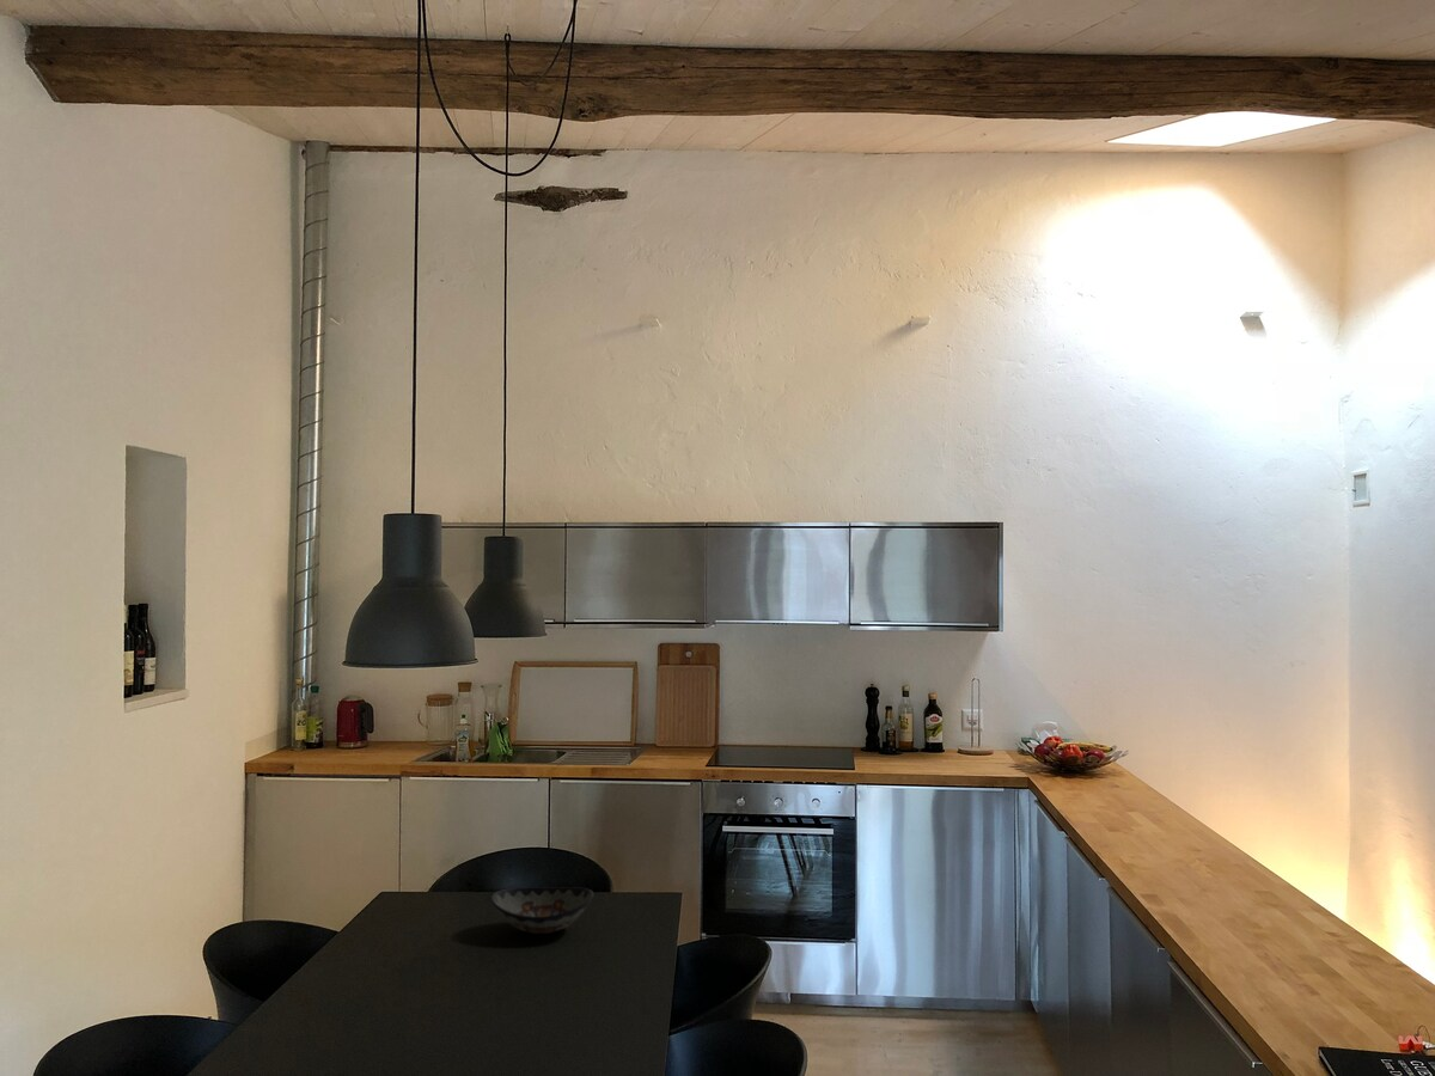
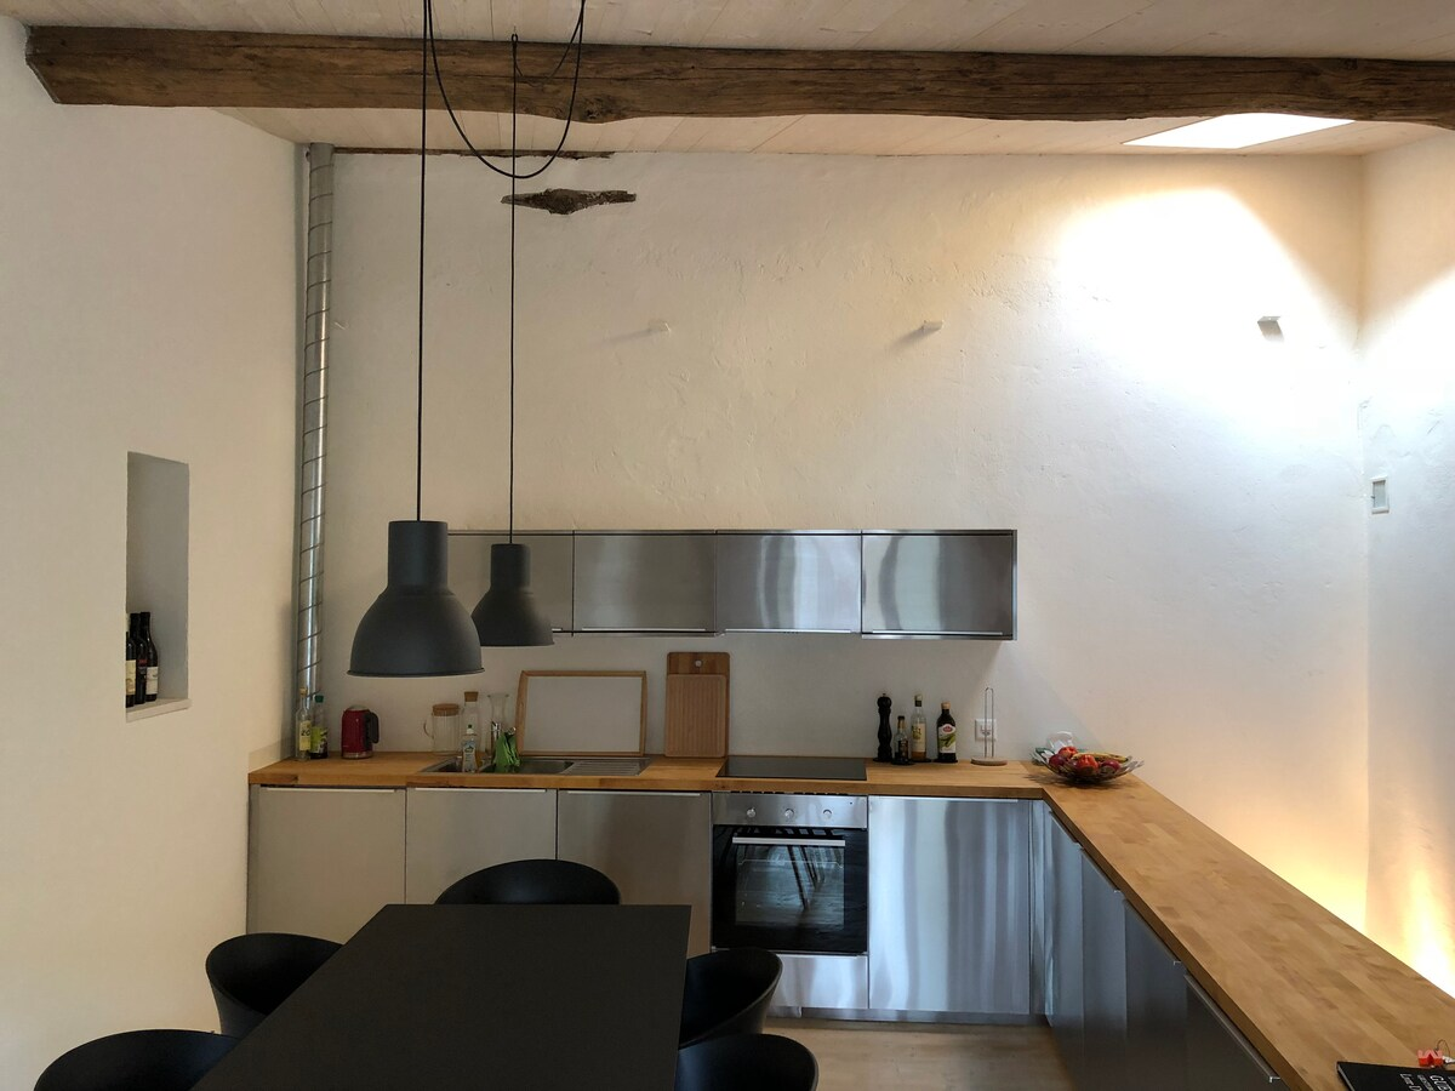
- decorative bowl [490,886,594,935]
